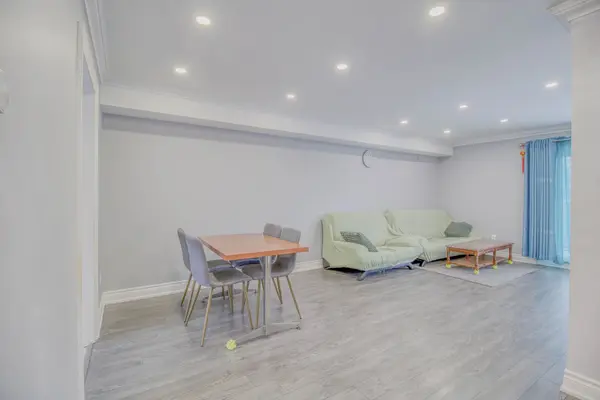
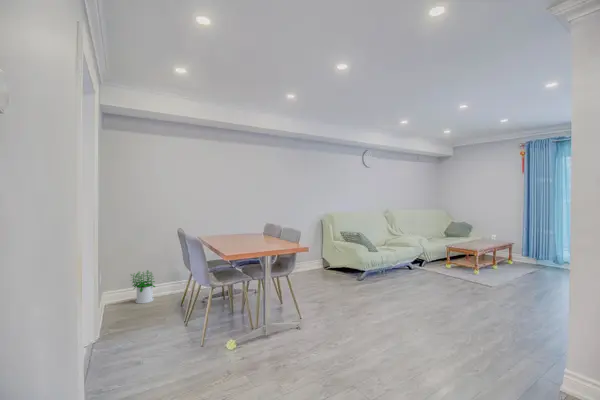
+ potted plant [129,269,156,304]
